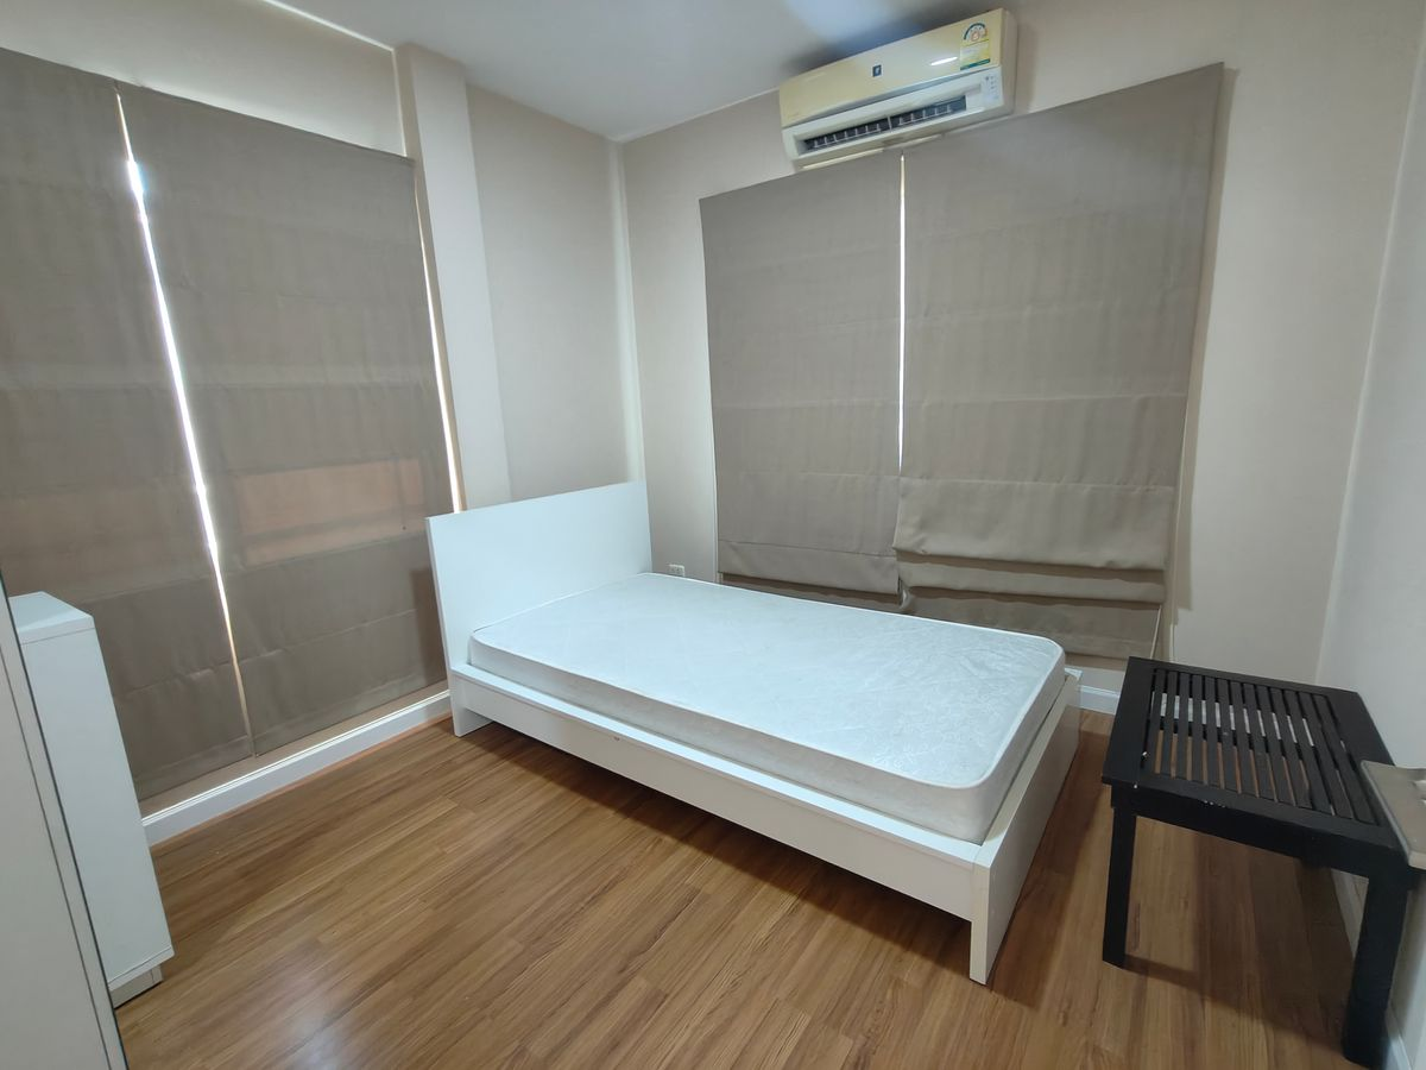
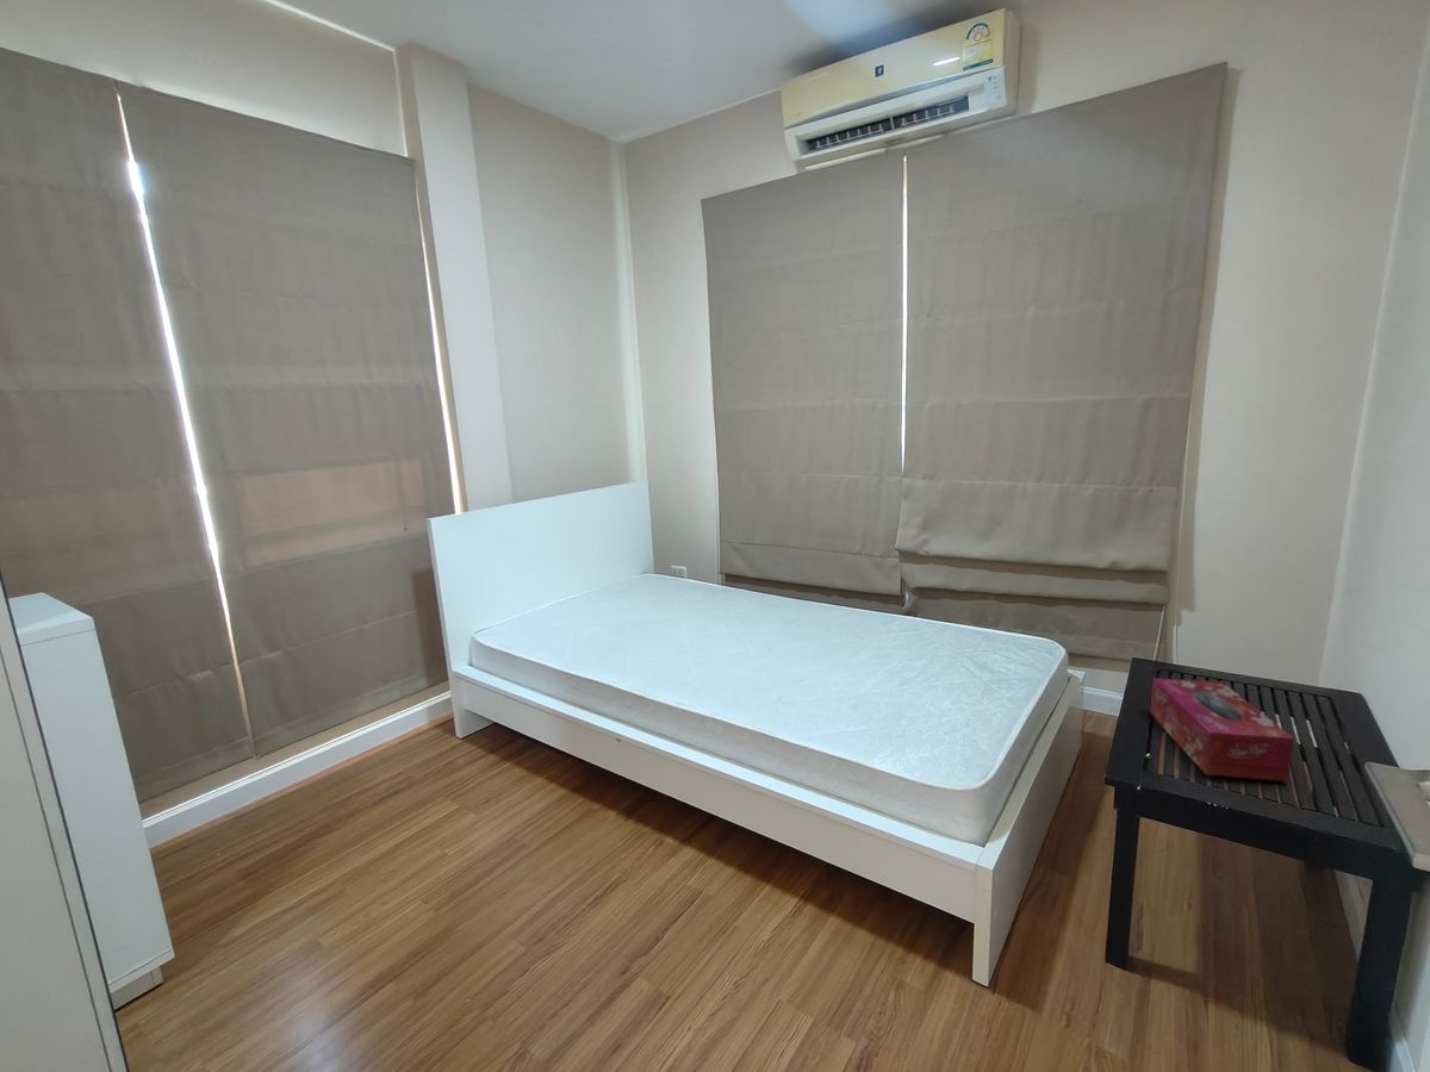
+ tissue box [1149,677,1295,783]
